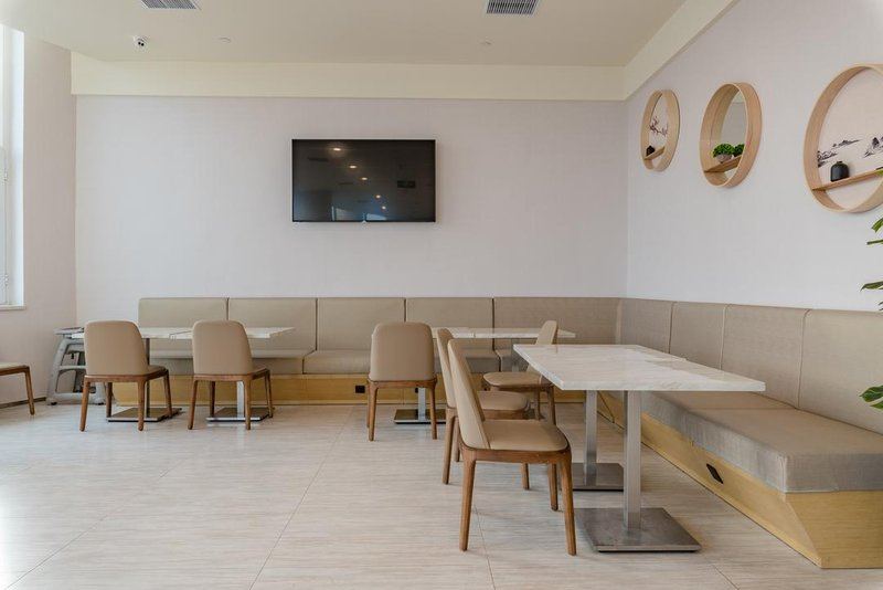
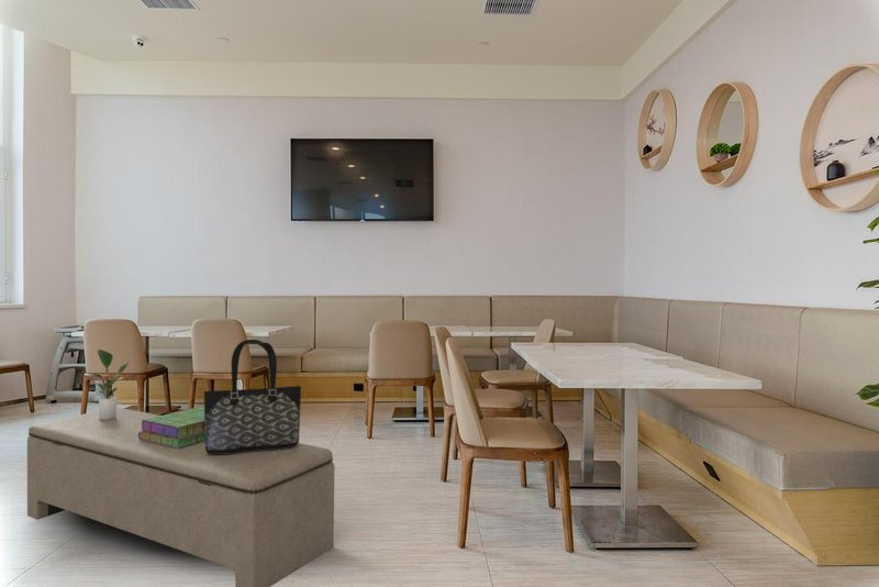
+ potted plant [88,348,130,420]
+ stack of books [138,406,205,448]
+ bench [26,407,335,587]
+ tote bag [203,339,302,454]
